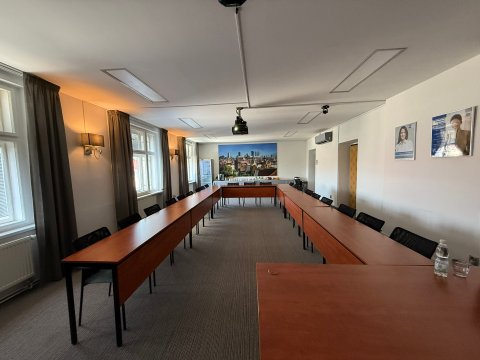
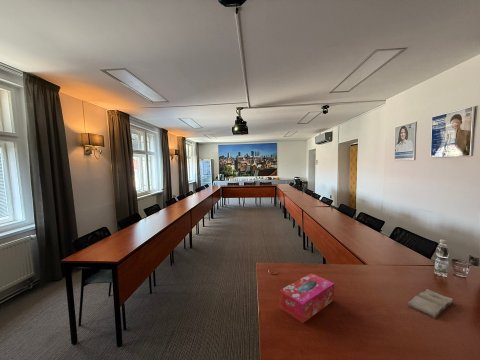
+ tissue box [278,272,335,324]
+ diary [407,288,454,319]
